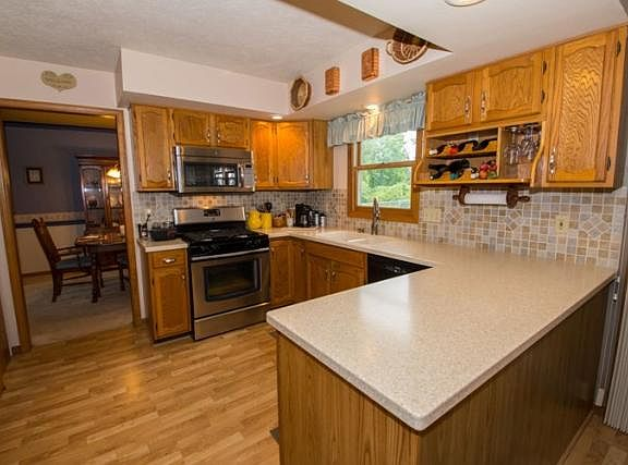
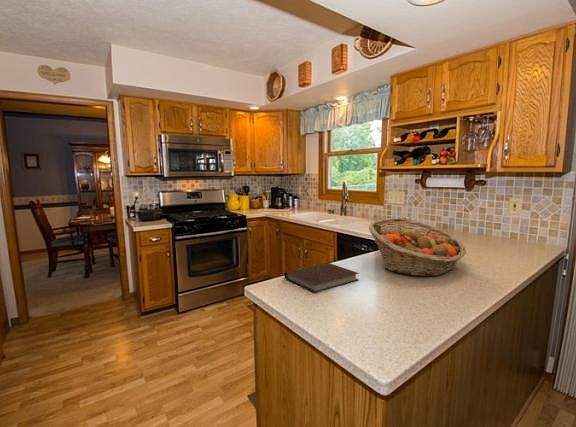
+ fruit basket [368,217,467,277]
+ notebook [283,262,360,294]
